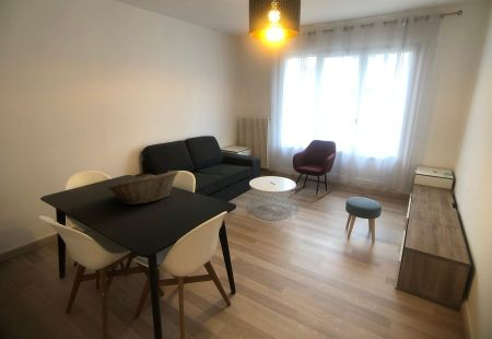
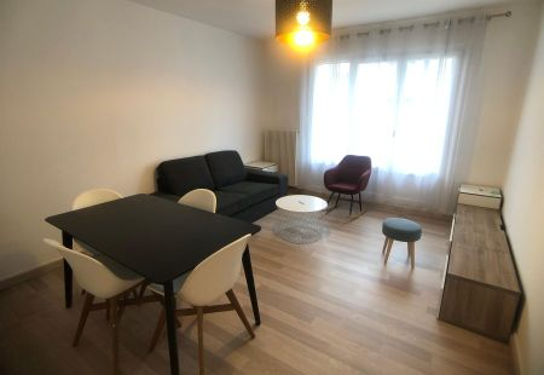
- fruit basket [107,170,179,206]
